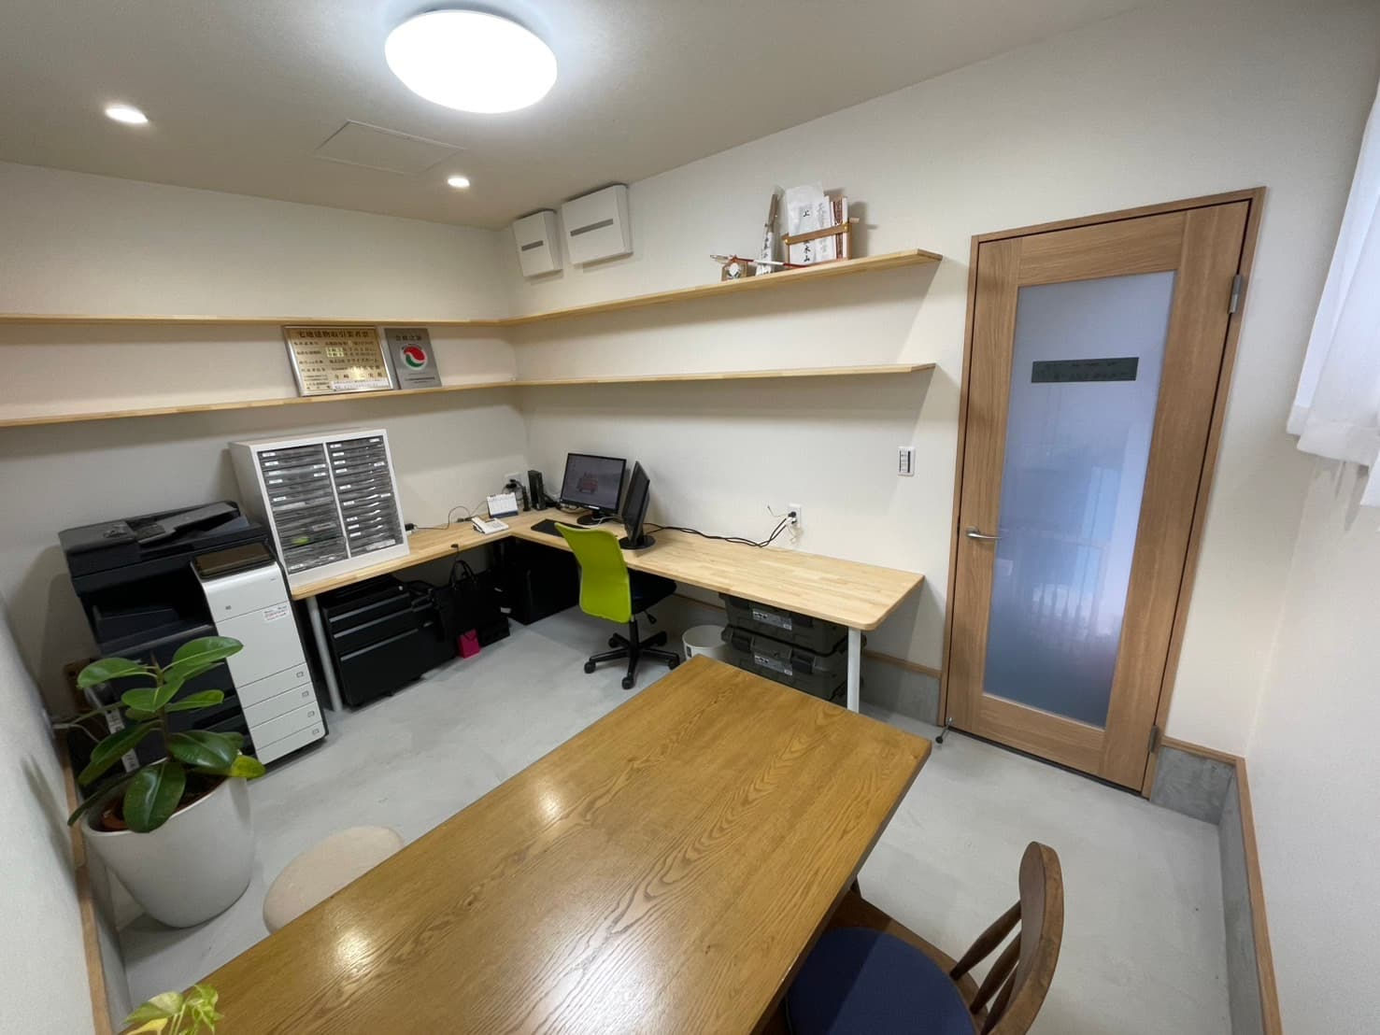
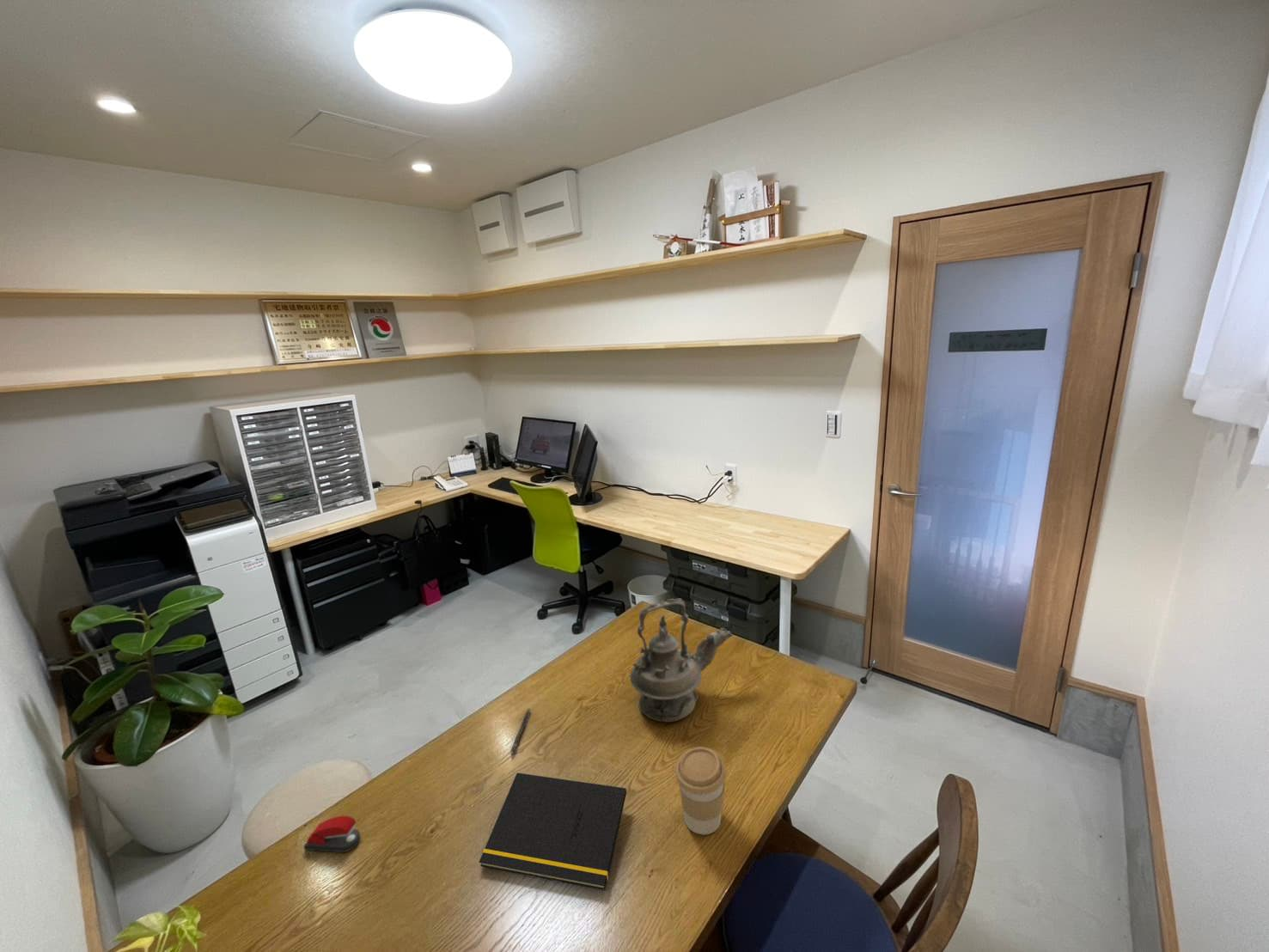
+ notepad [479,772,627,891]
+ coffee cup [674,746,727,835]
+ pen [510,708,531,755]
+ teapot [630,597,734,723]
+ stapler [302,815,361,853]
